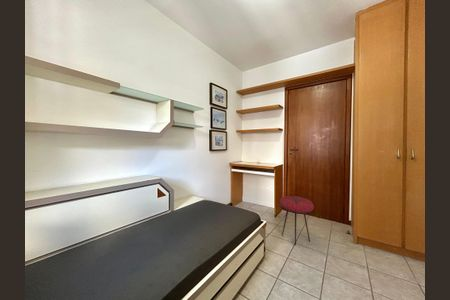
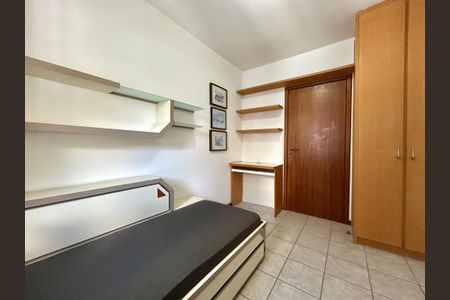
- stool [278,195,315,246]
